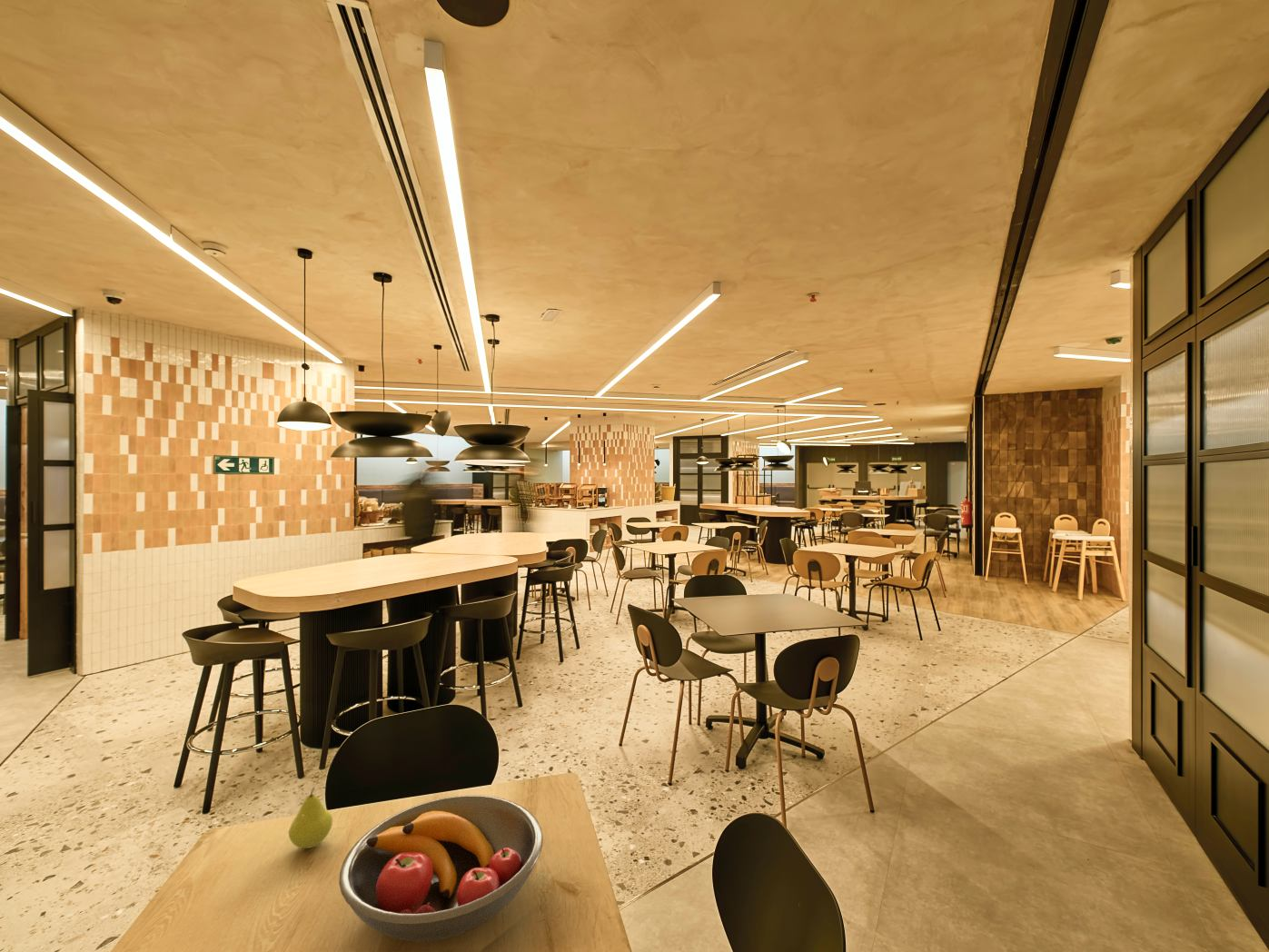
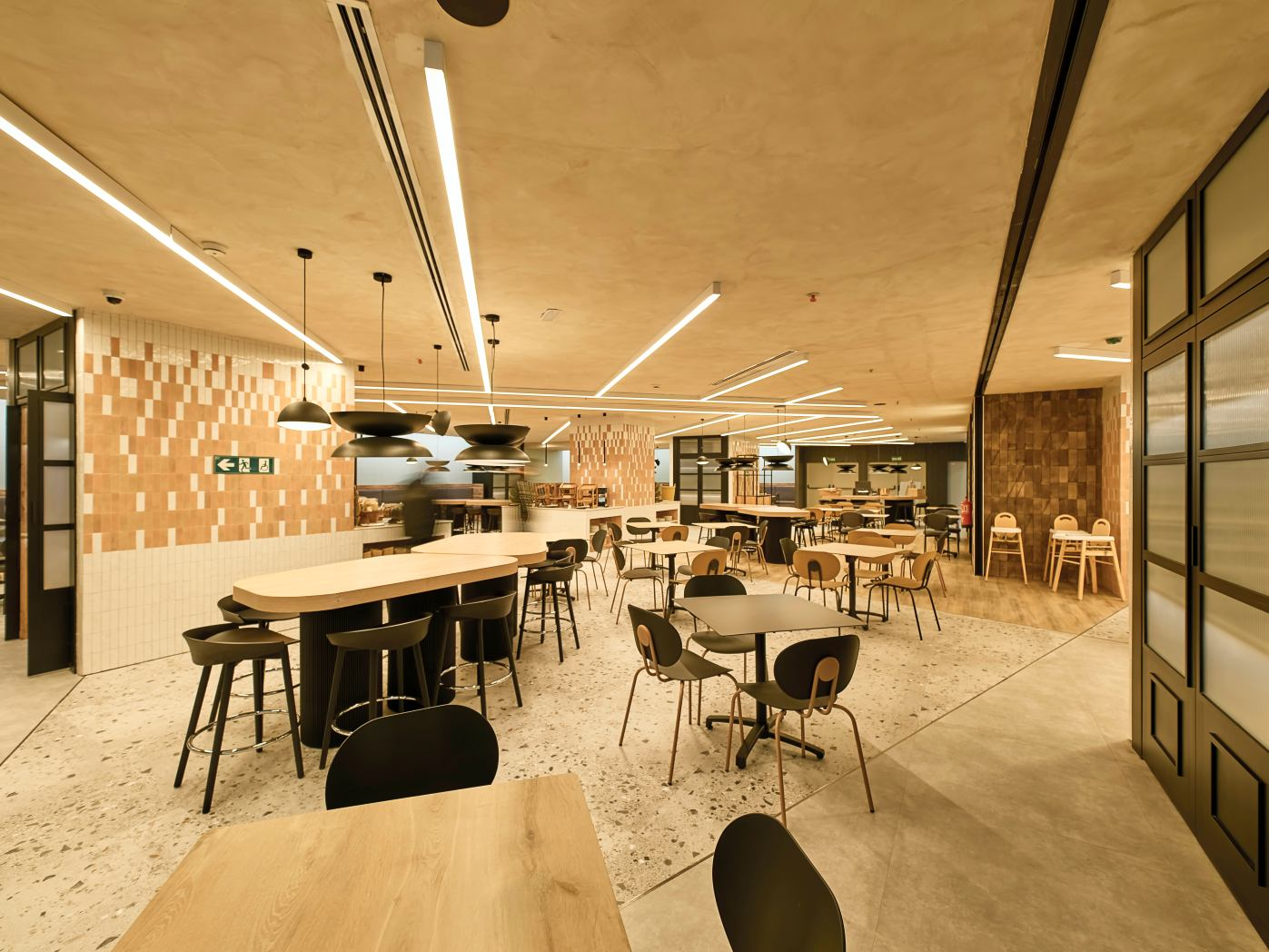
- fruit bowl [338,794,544,943]
- fruit [288,786,333,849]
